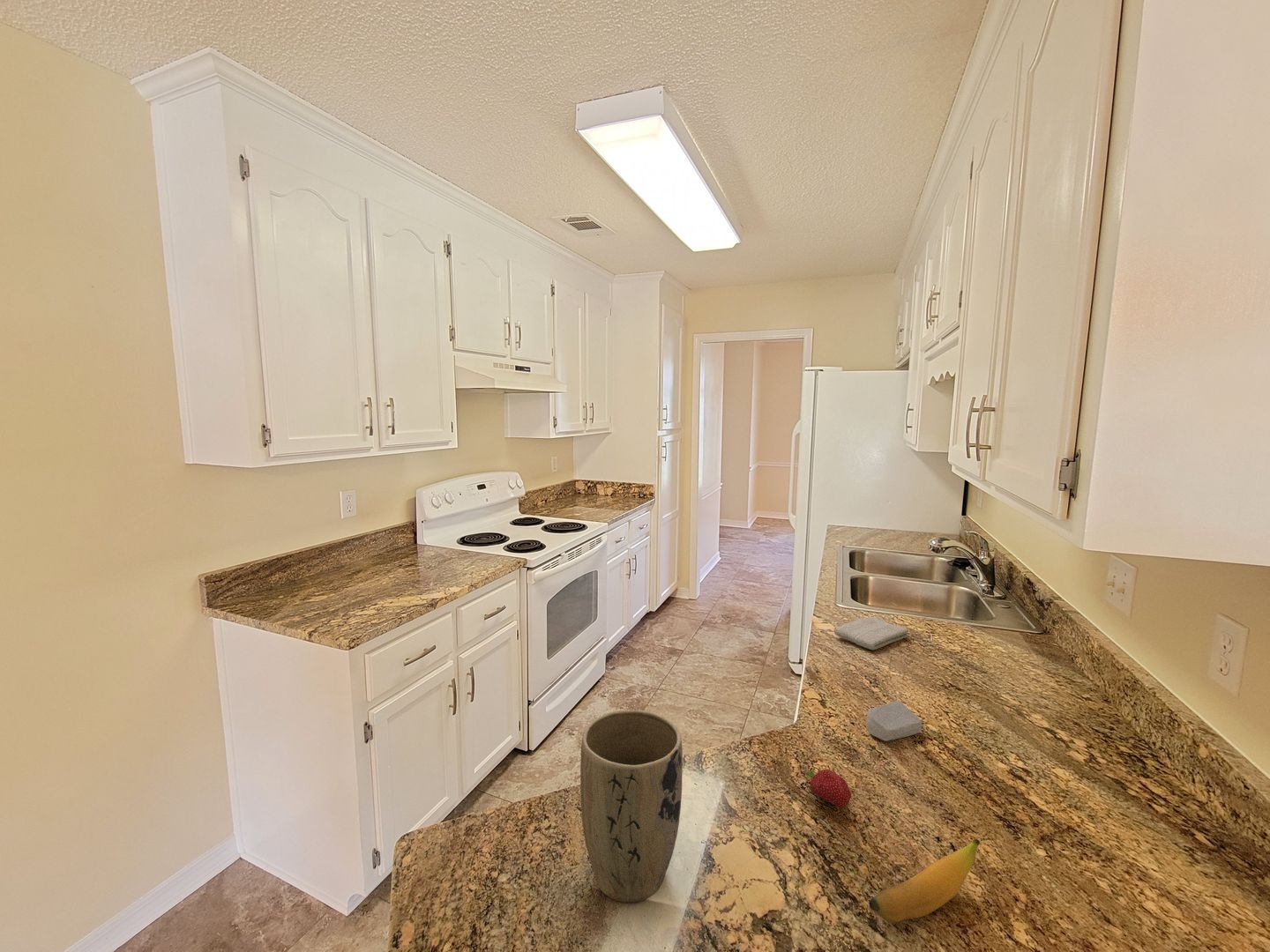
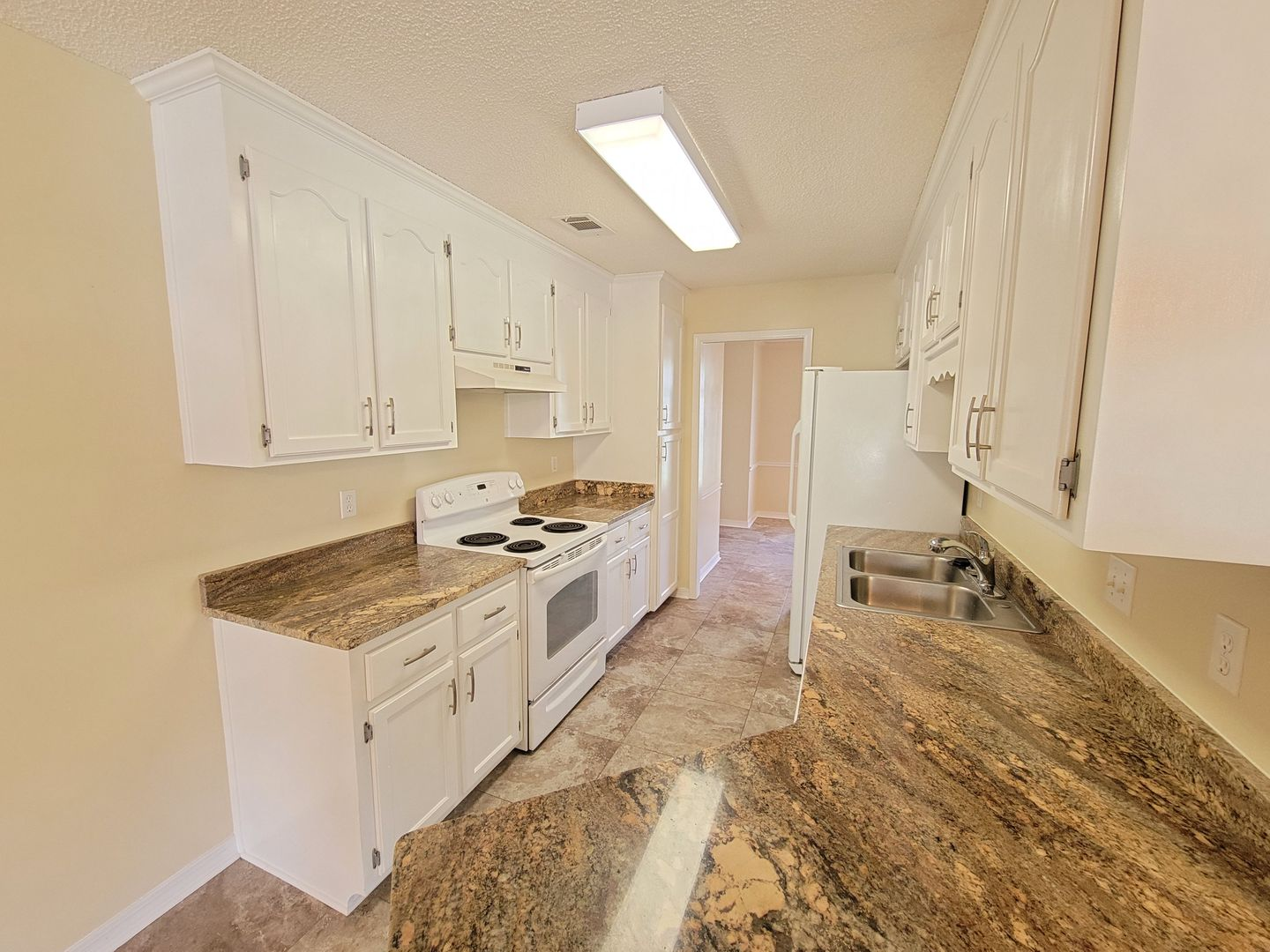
- plant pot [579,710,684,904]
- fruit [803,765,852,808]
- banana [868,838,981,924]
- washcloth [833,616,908,651]
- soap bar [866,700,923,742]
